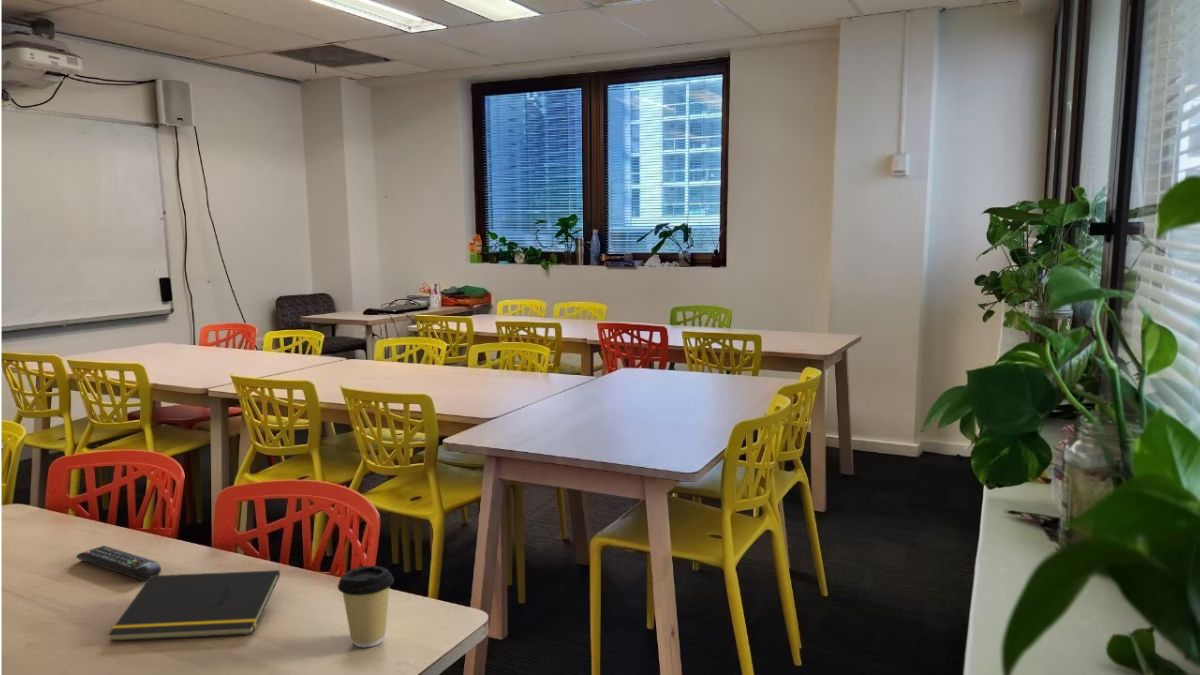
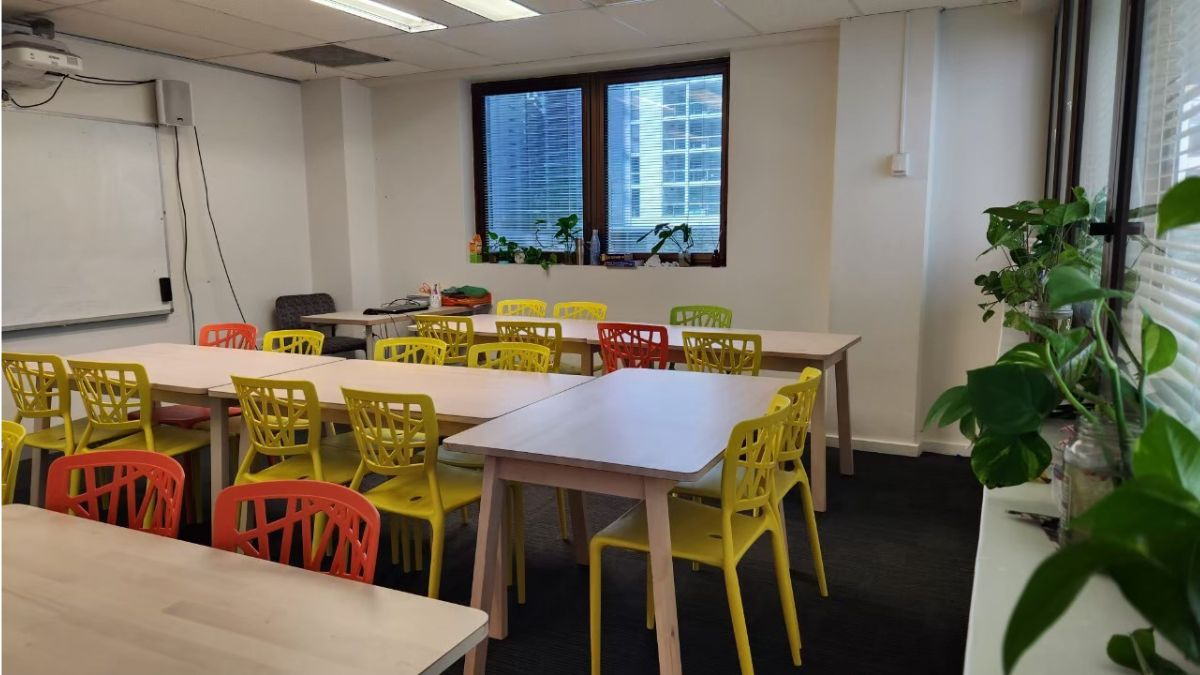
- remote control [76,544,162,581]
- coffee cup [337,565,395,648]
- notepad [107,569,281,642]
